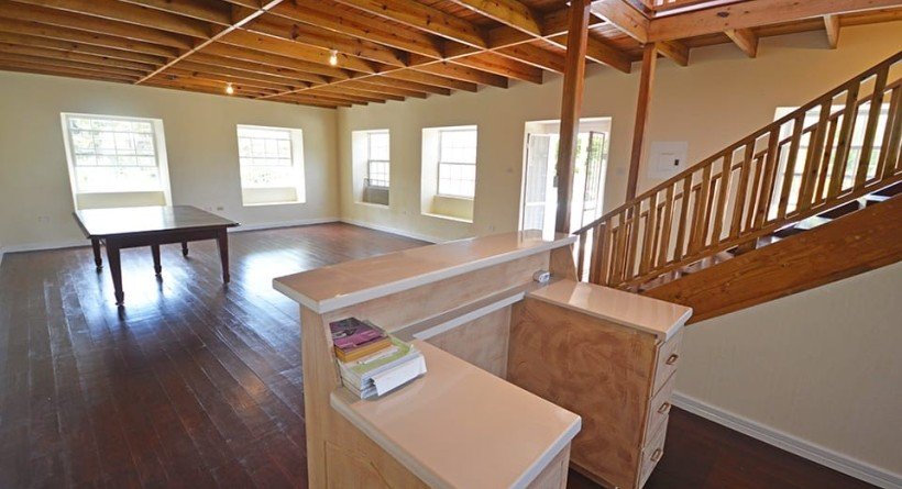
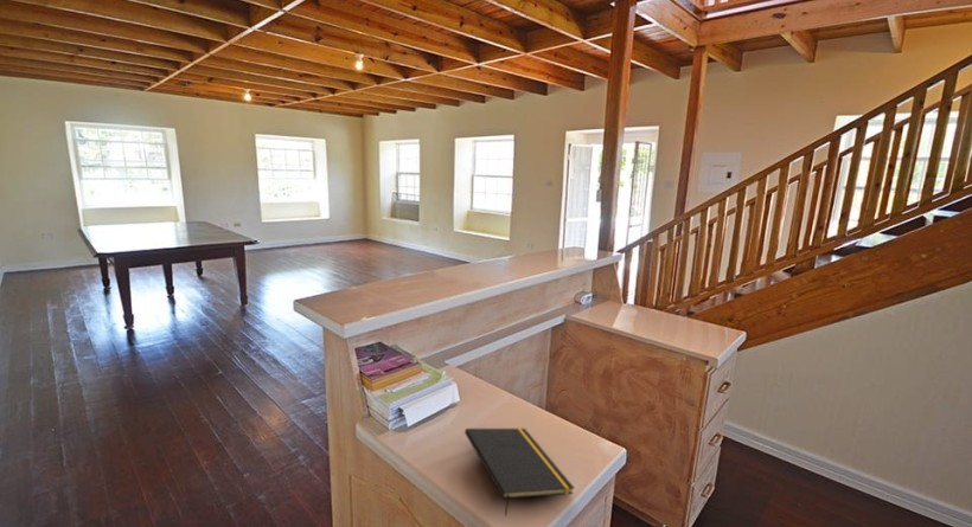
+ notepad [463,426,576,516]
